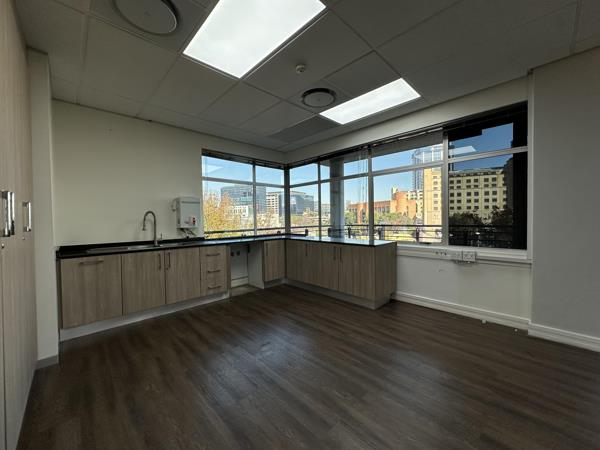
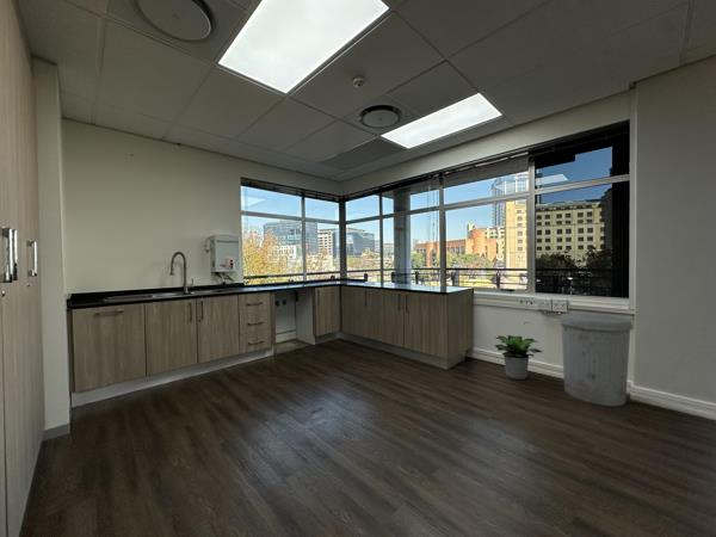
+ potted plant [493,334,543,381]
+ trash can [557,311,635,407]
